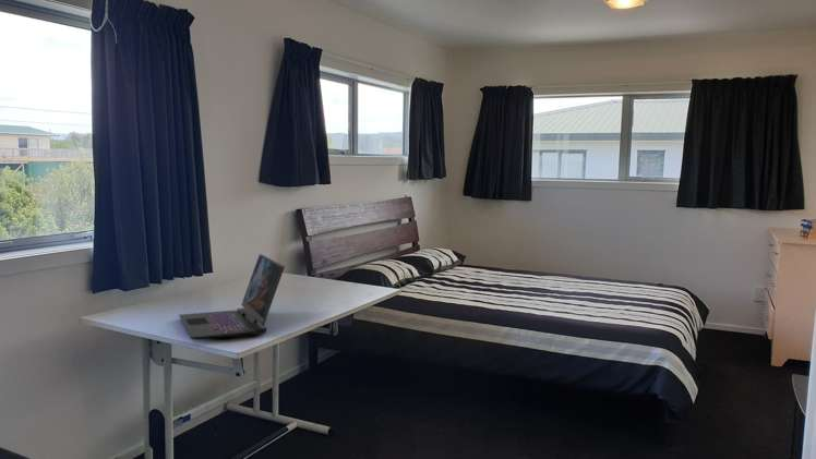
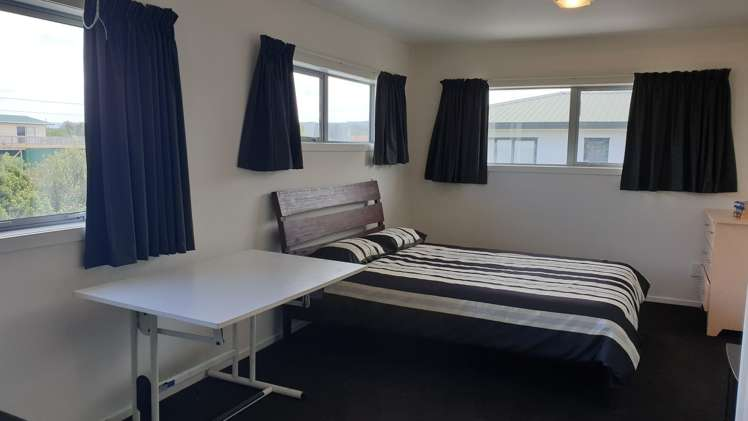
- laptop [178,253,286,341]
